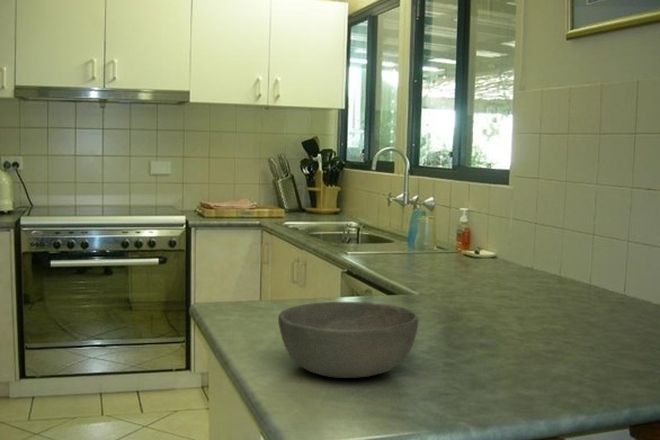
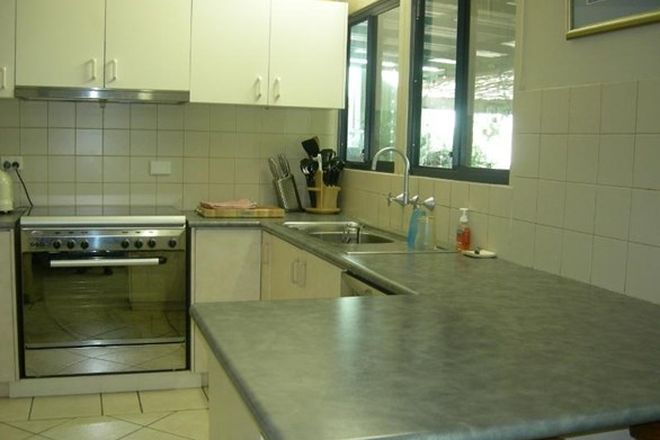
- bowl [277,301,419,379]
